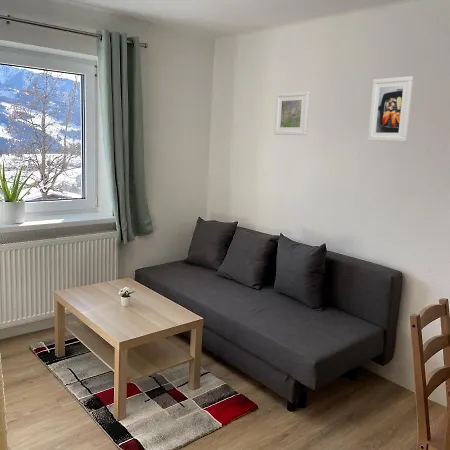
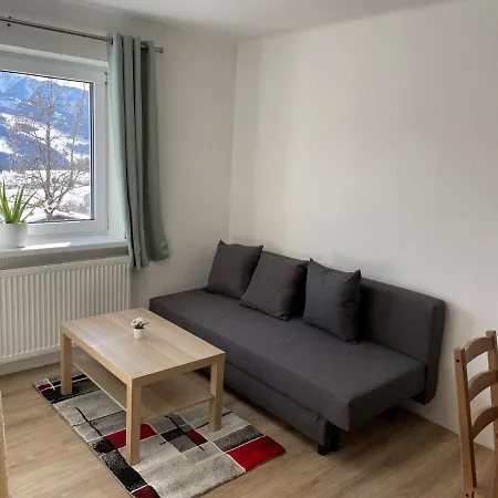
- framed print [273,90,311,136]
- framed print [367,75,414,142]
